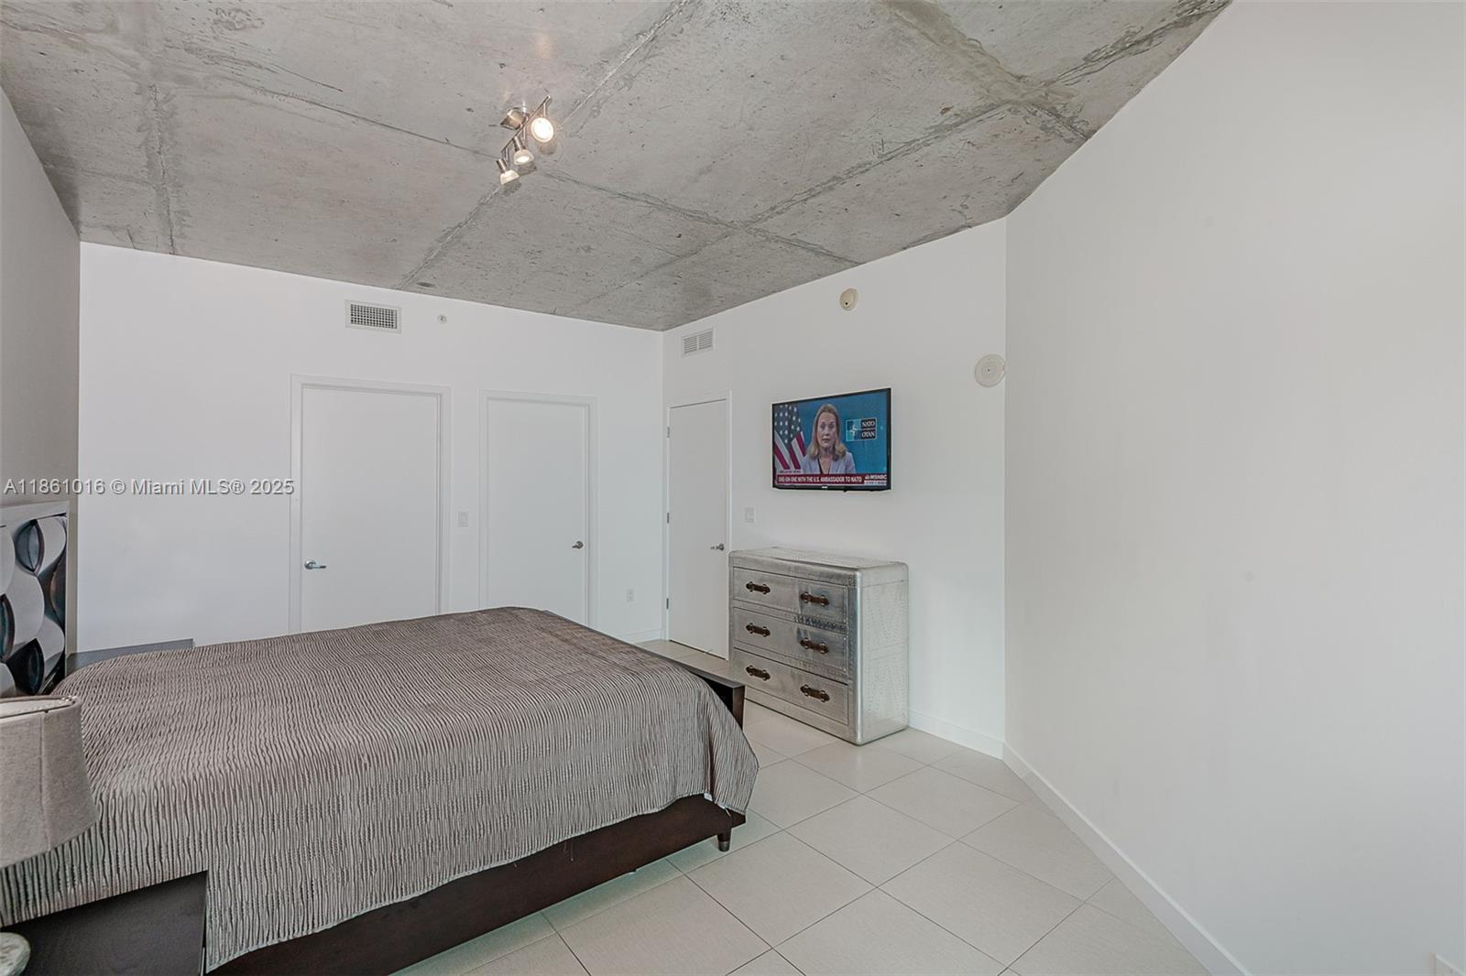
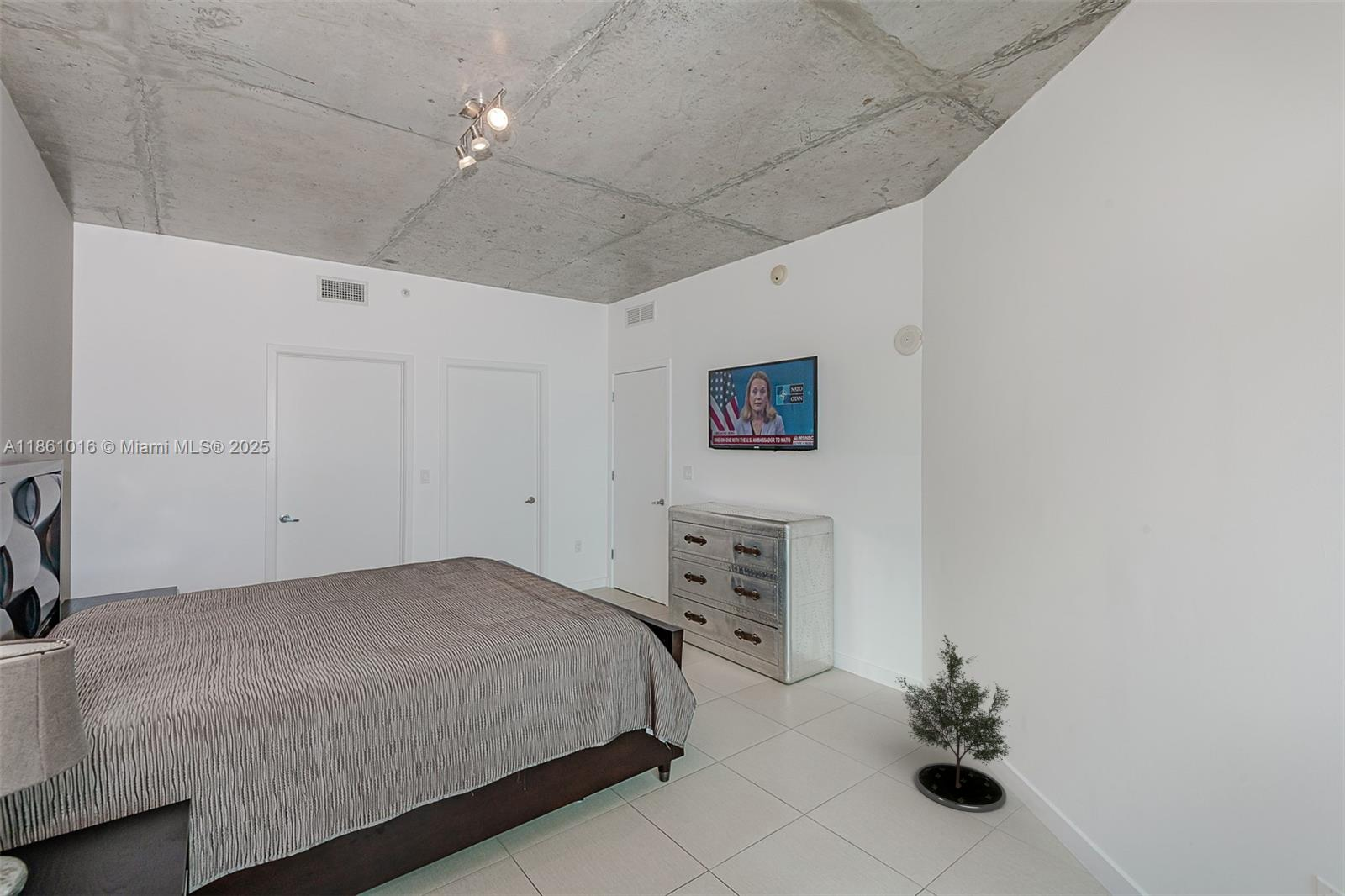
+ potted tree [894,634,1011,813]
